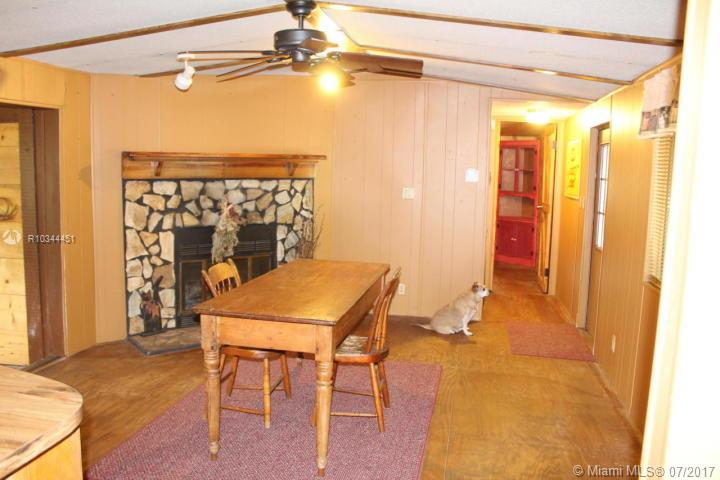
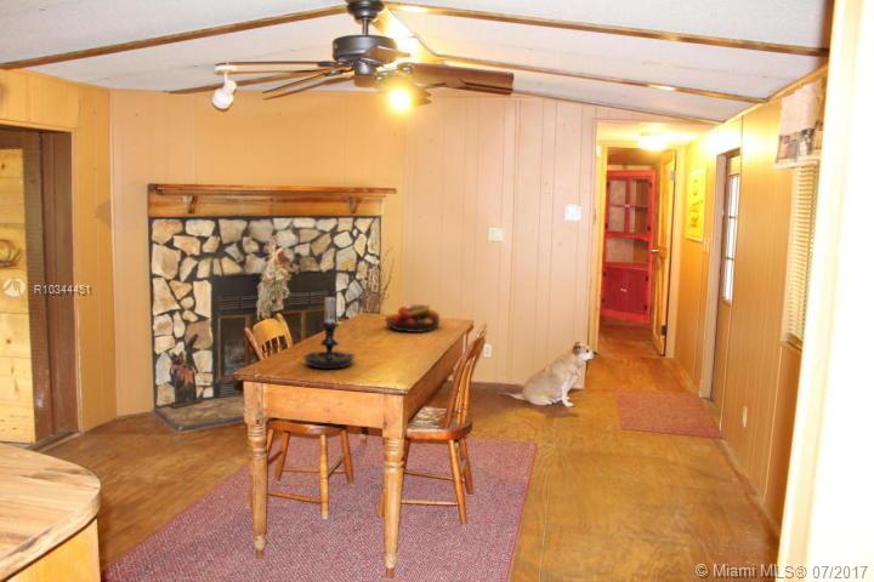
+ candle holder [301,291,356,370]
+ fruit bowl [384,302,441,333]
